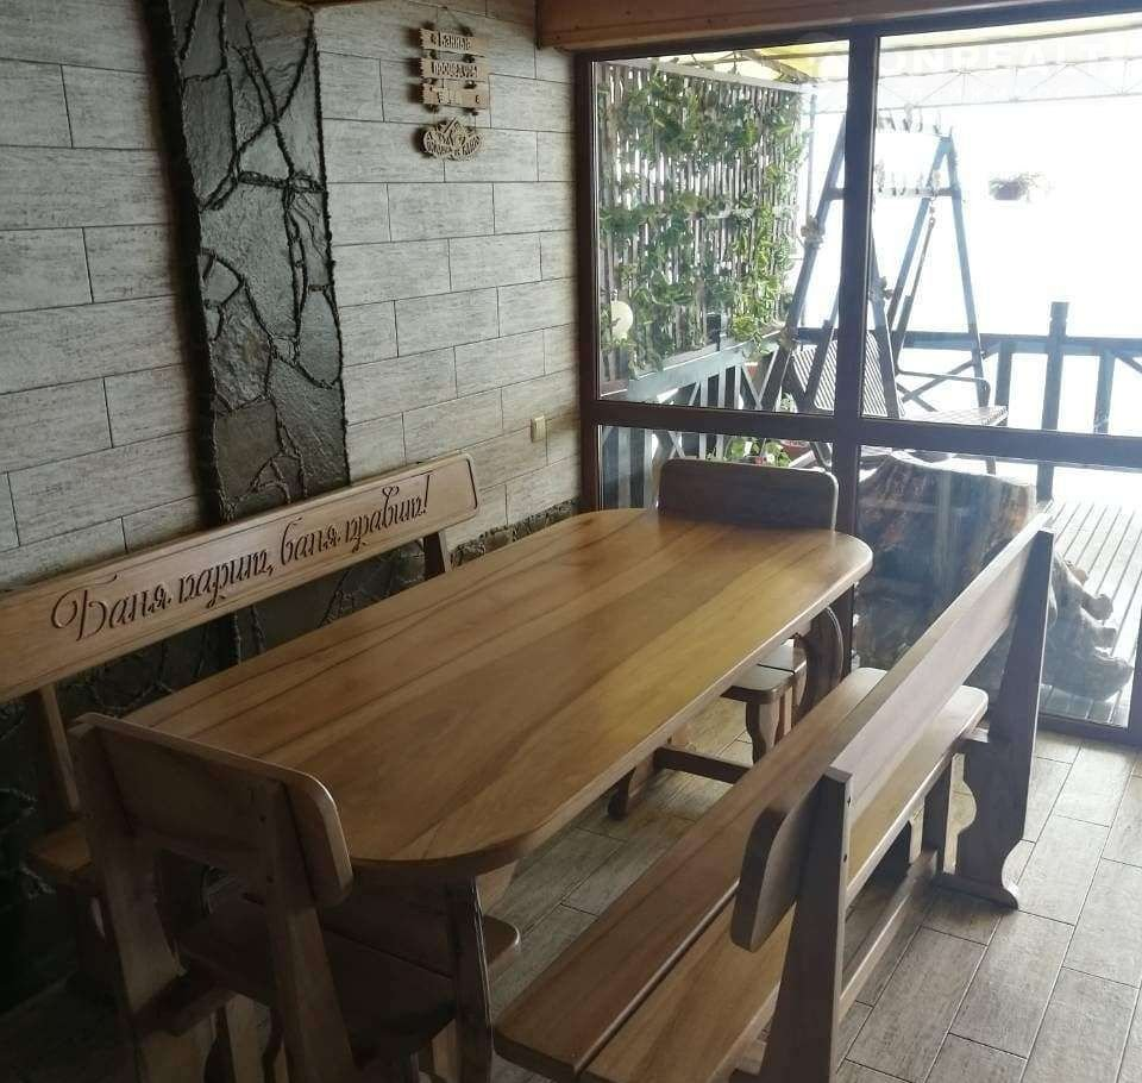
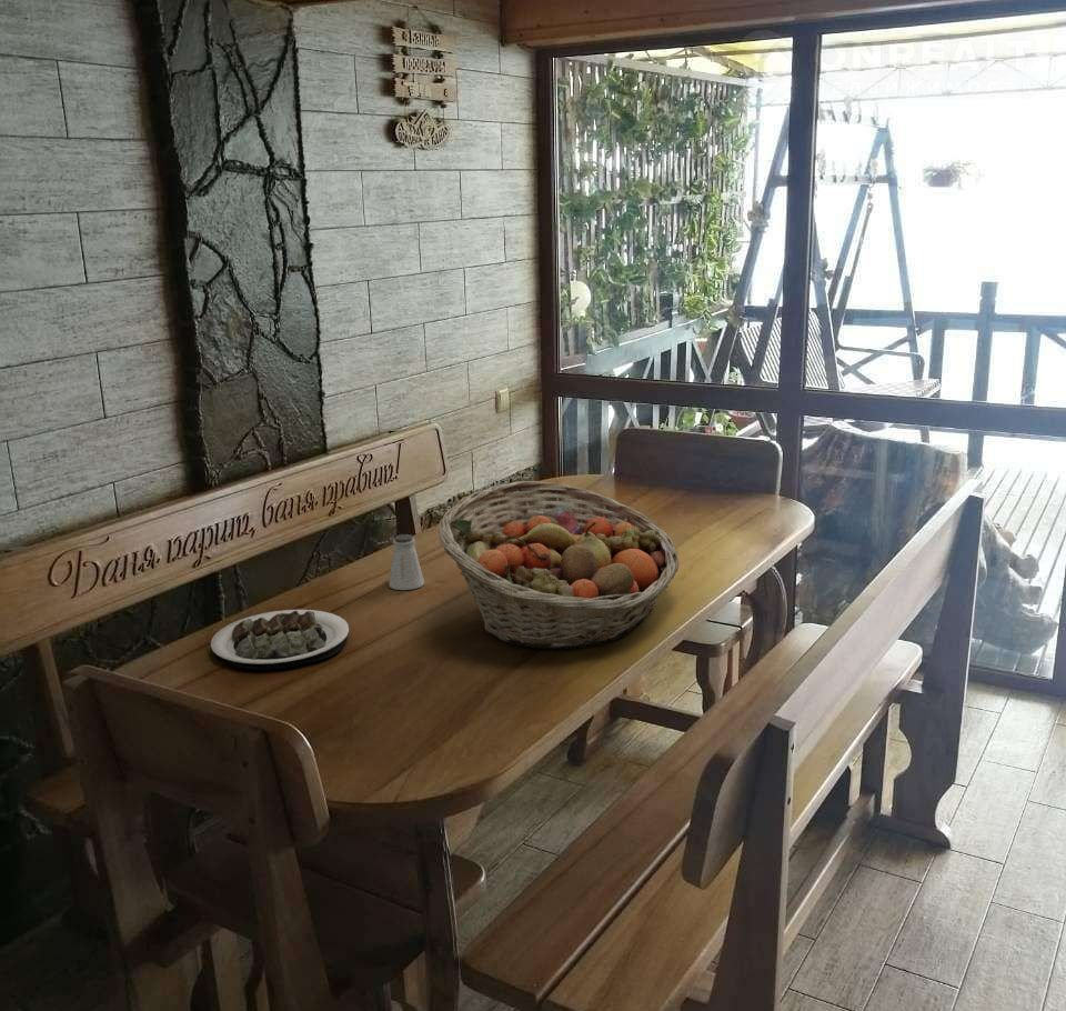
+ plate [210,609,350,670]
+ saltshaker [388,533,425,591]
+ fruit basket [438,480,680,650]
